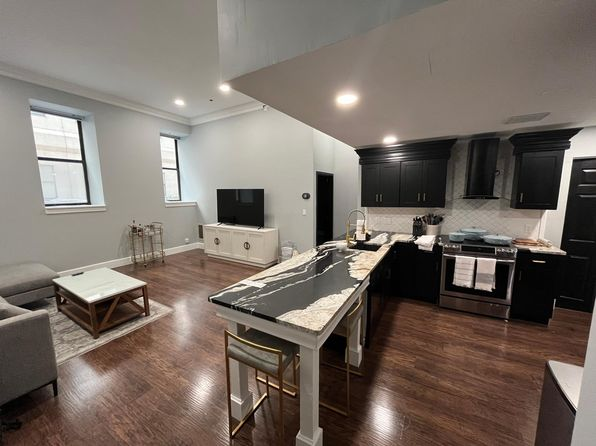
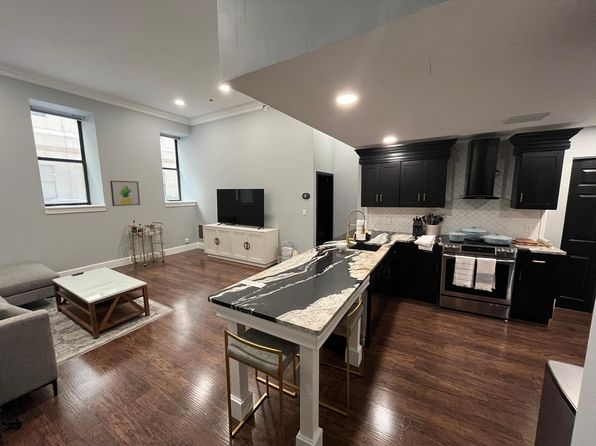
+ wall art [109,180,141,207]
